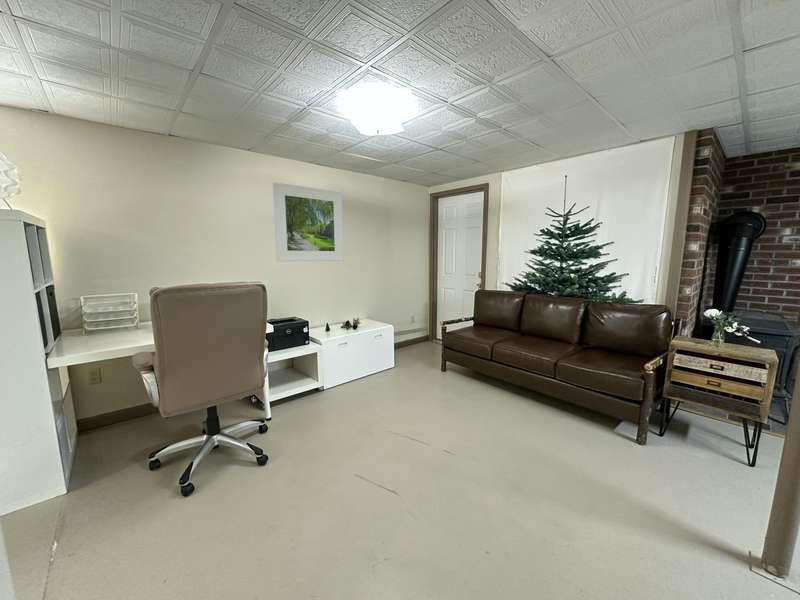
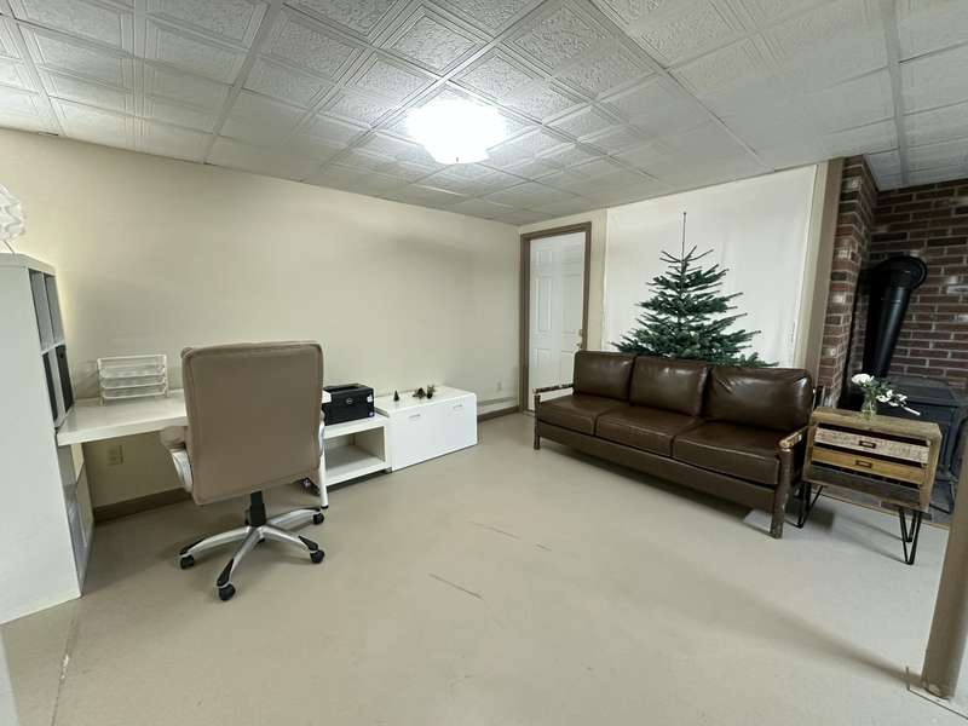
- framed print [272,181,345,263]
